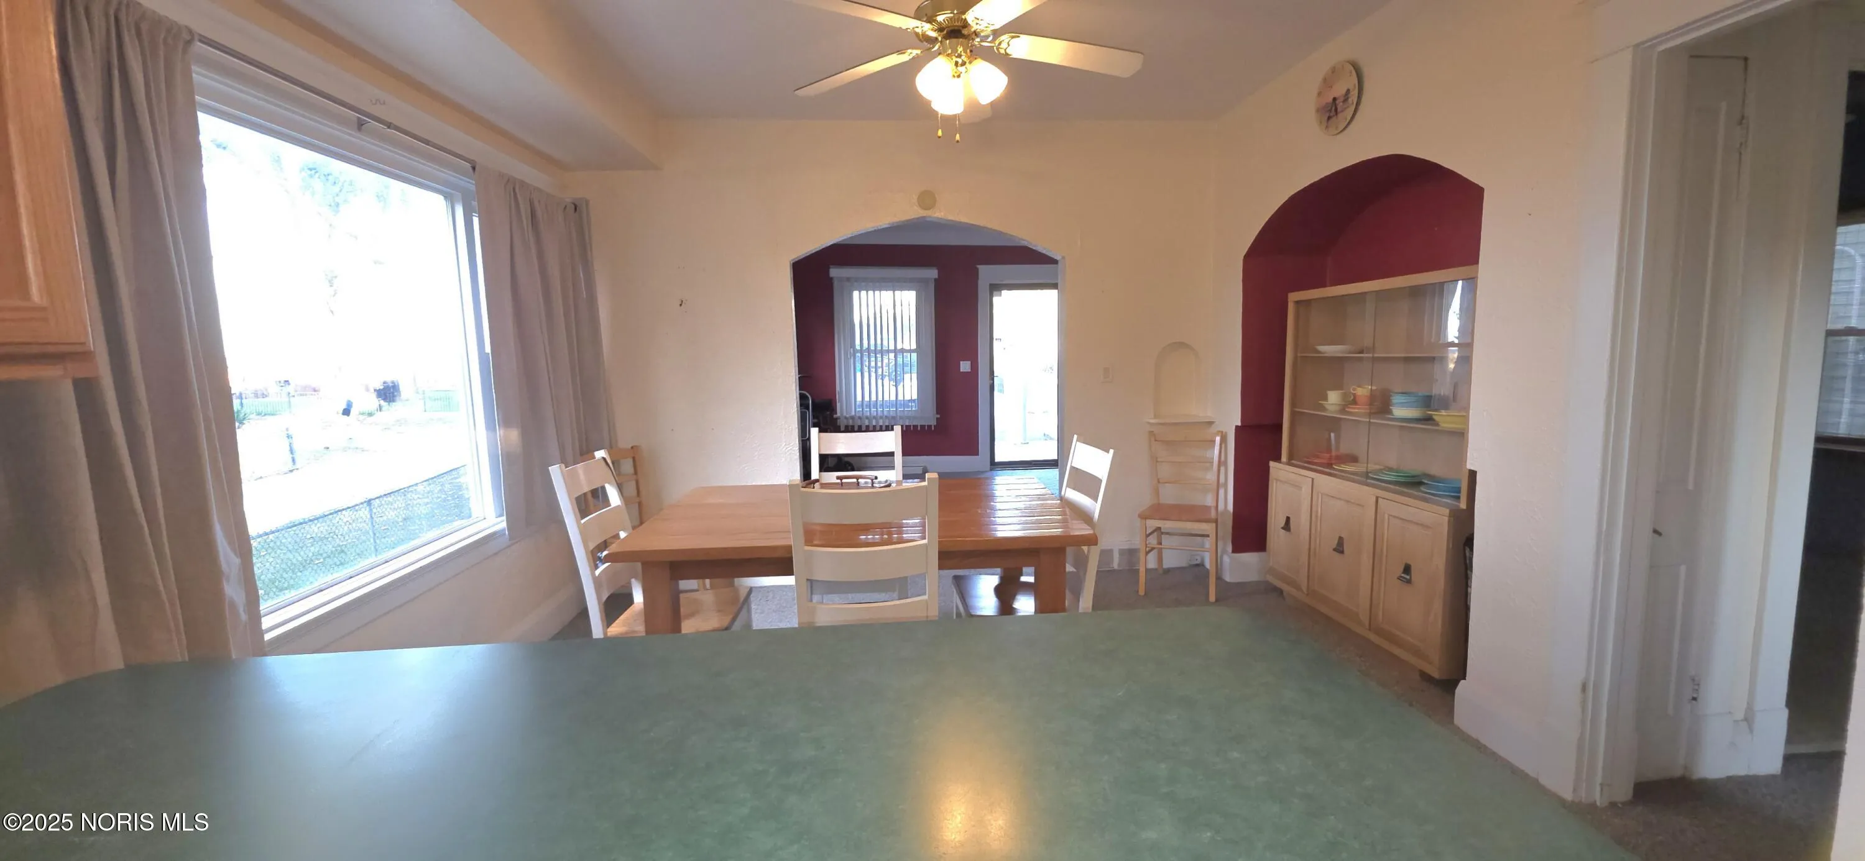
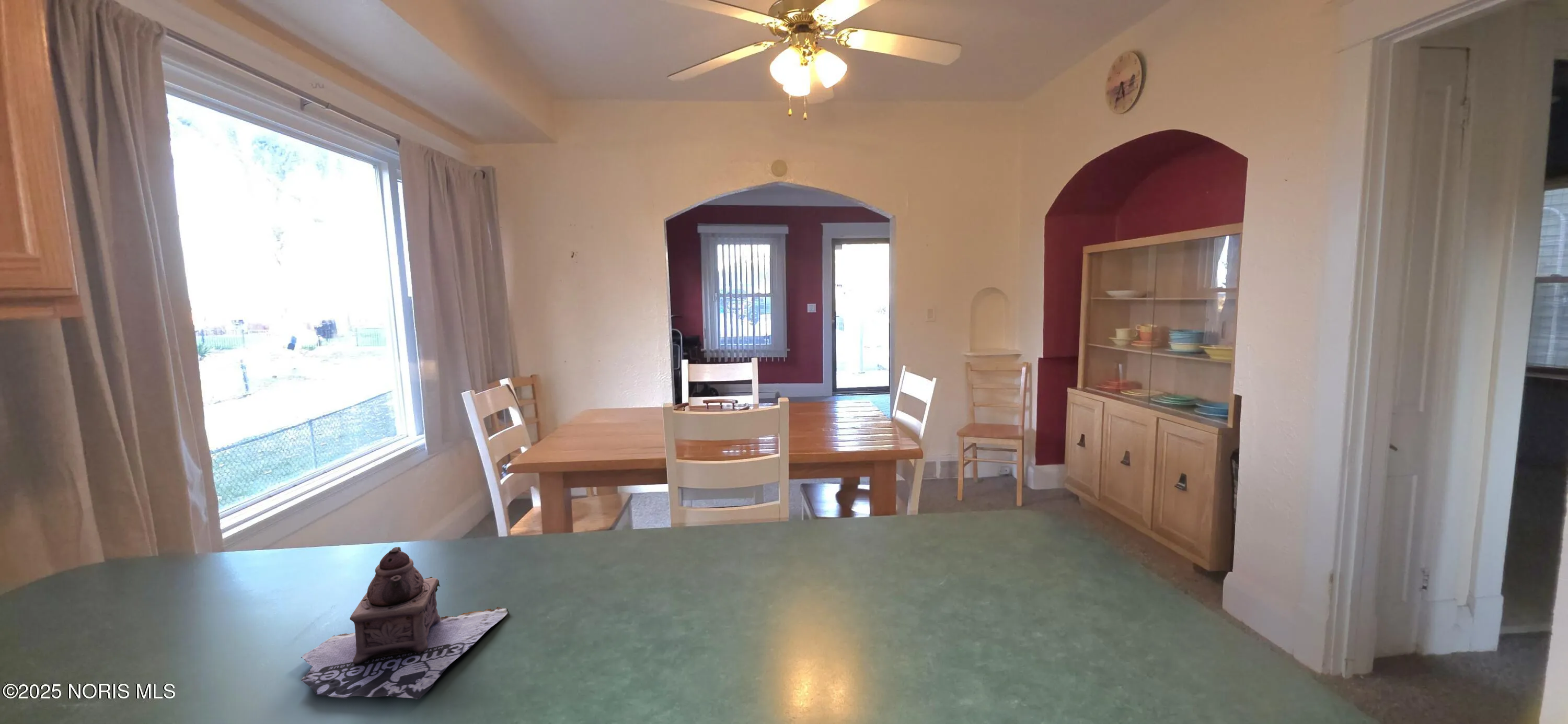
+ teapot [301,529,510,700]
